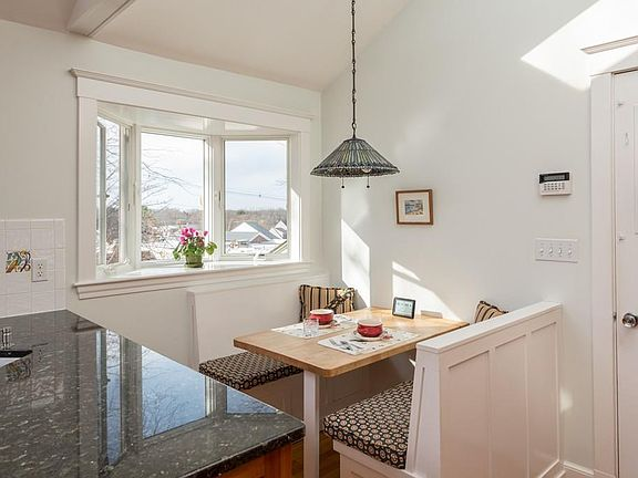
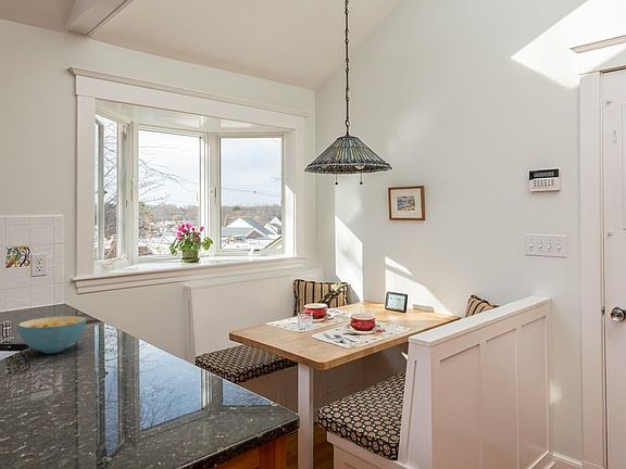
+ cereal bowl [16,315,87,354]
